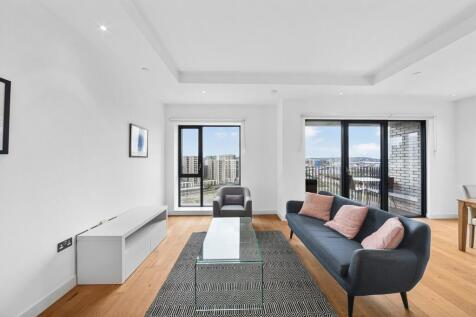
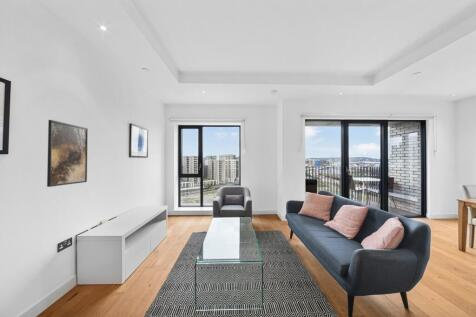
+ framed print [46,119,89,188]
